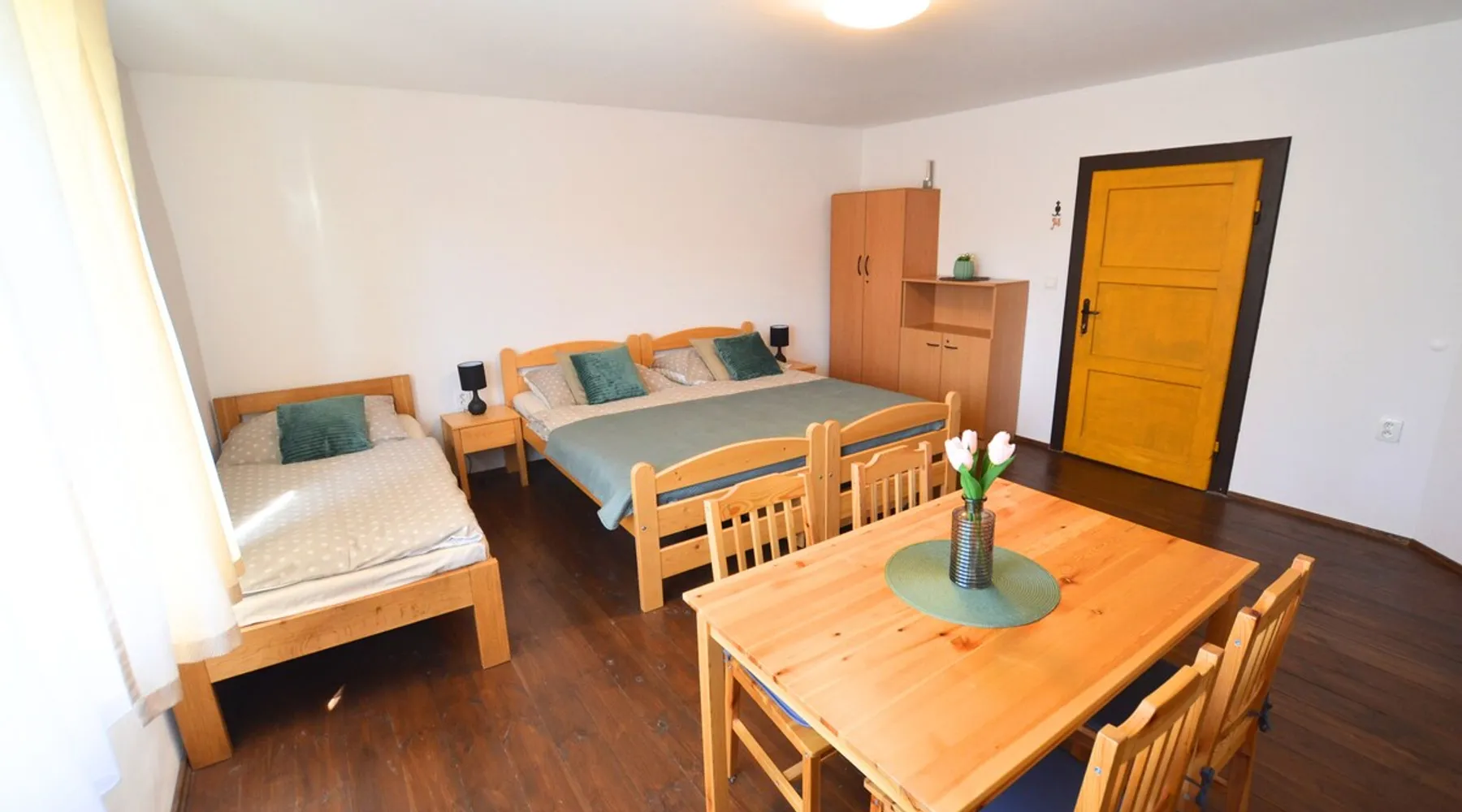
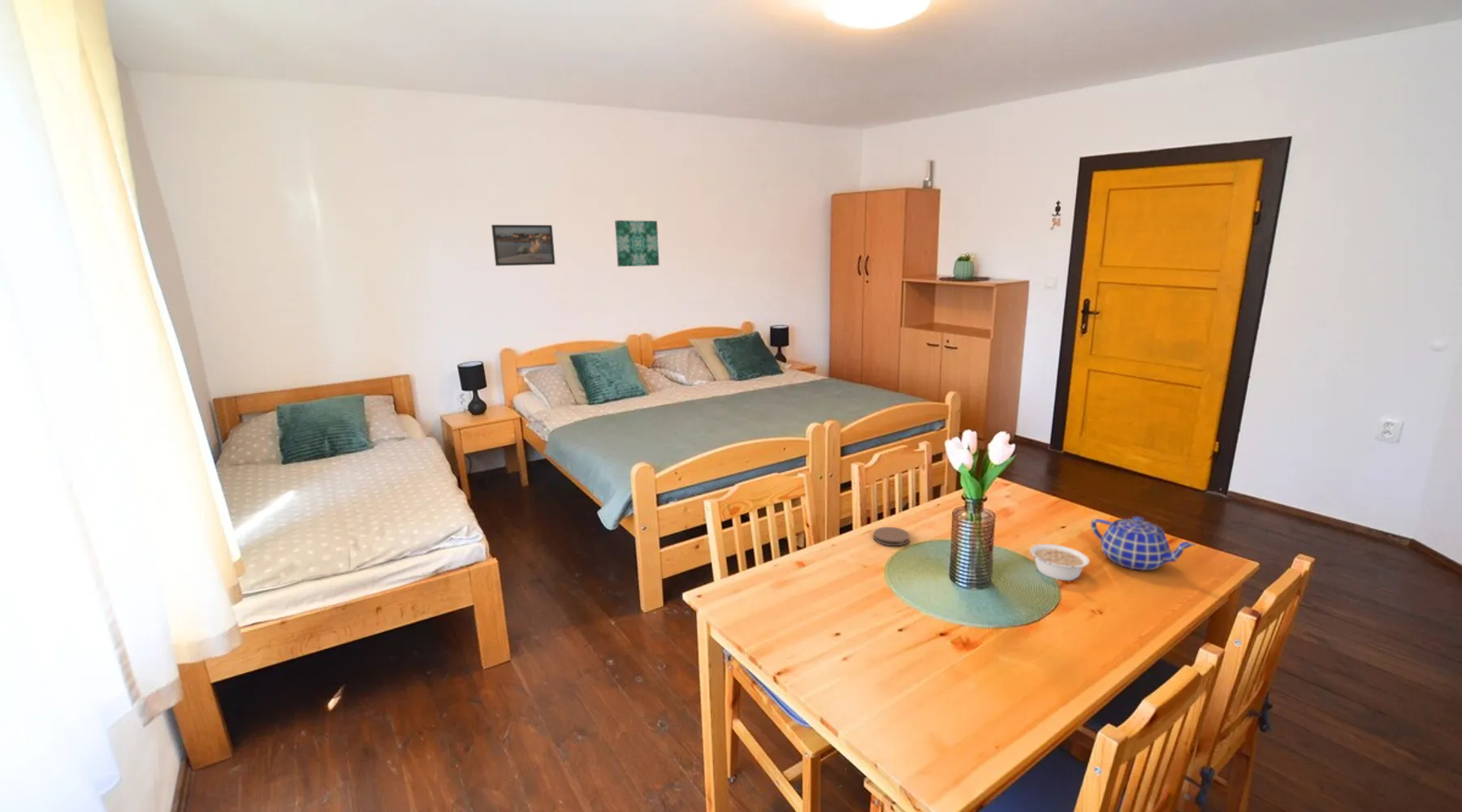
+ legume [1029,543,1091,581]
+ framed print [491,224,556,267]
+ wall art [614,219,660,267]
+ teapot [1090,516,1196,571]
+ coaster [872,526,911,546]
